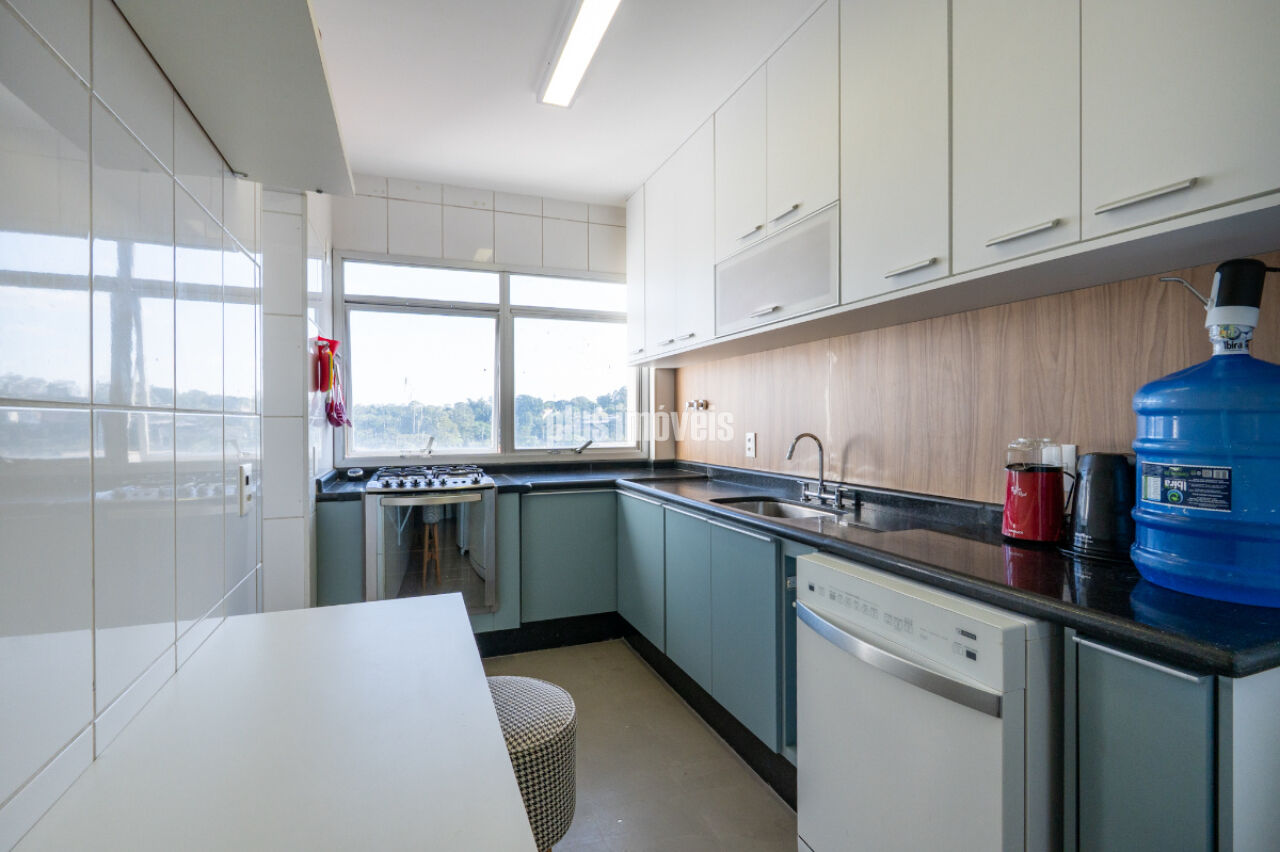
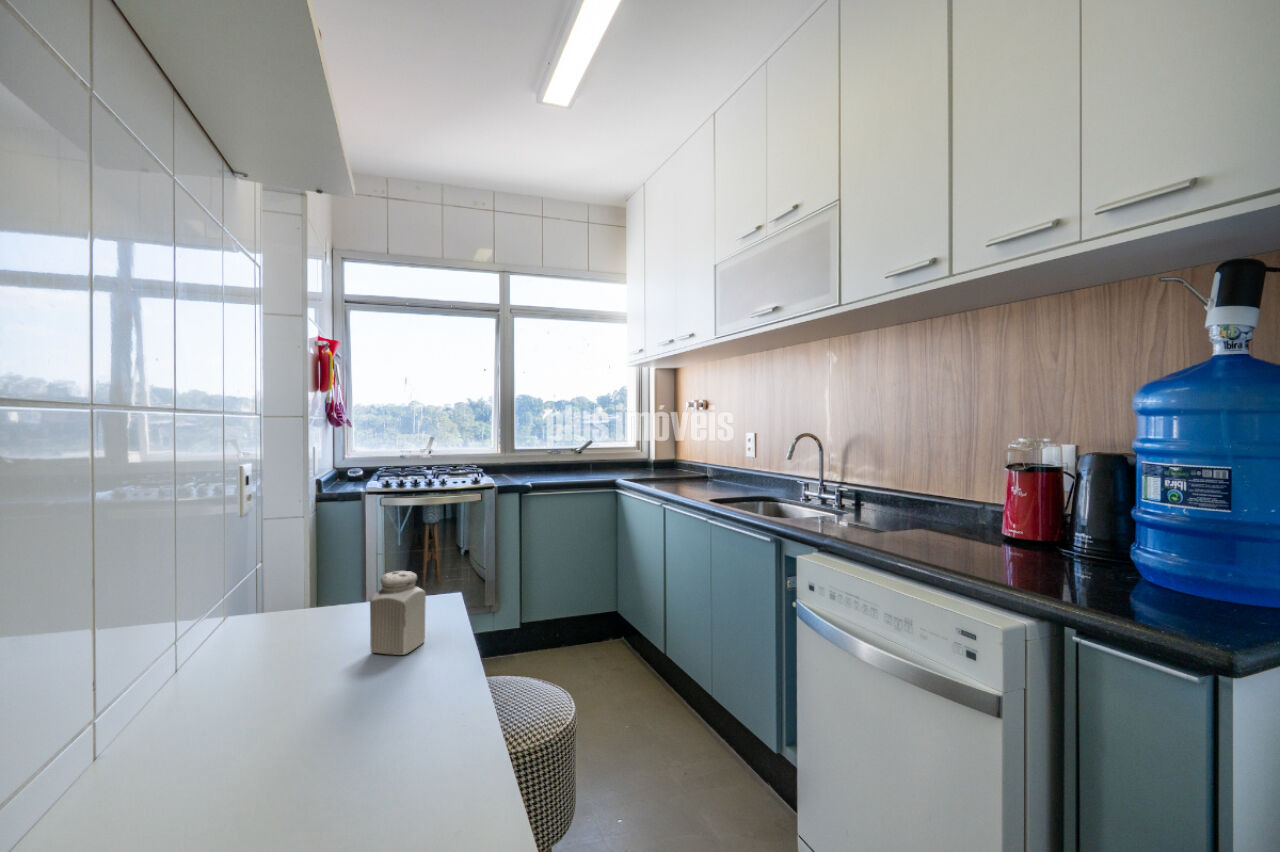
+ salt shaker [369,570,427,656]
